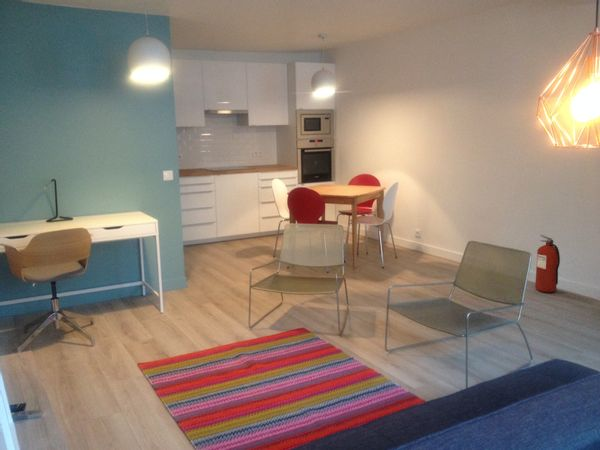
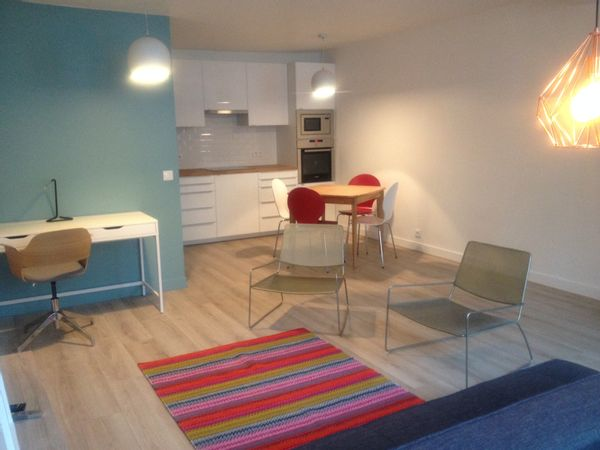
- fire extinguisher [534,234,561,294]
